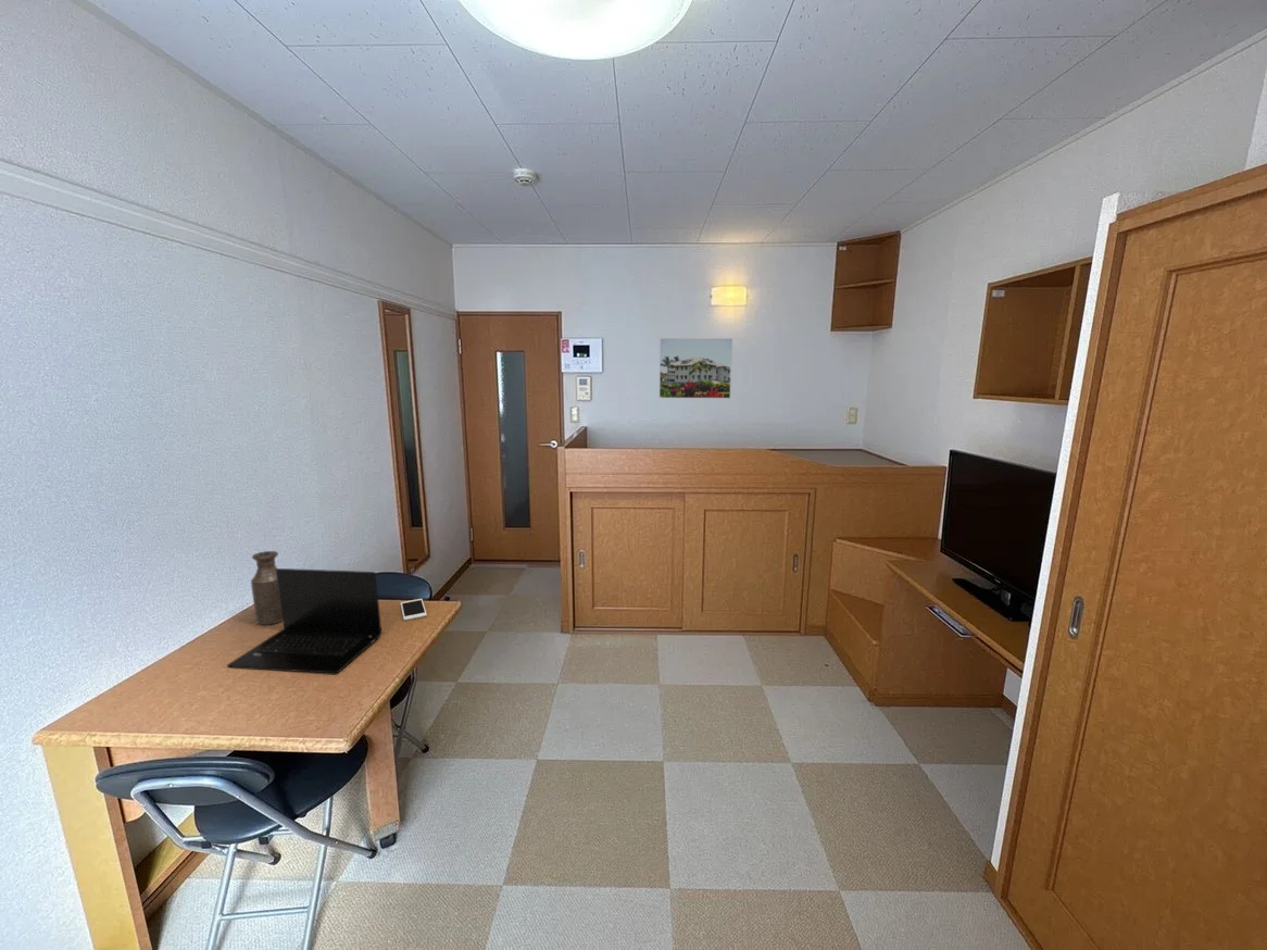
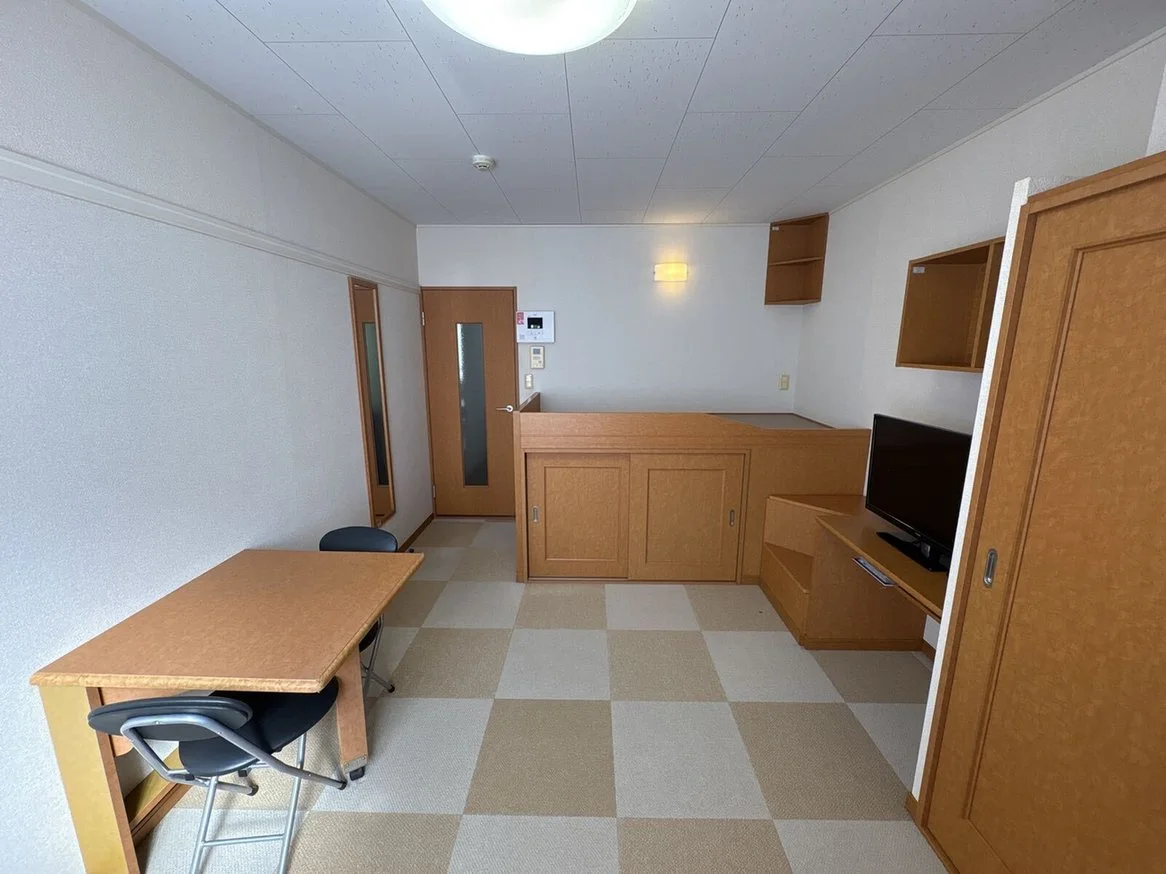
- bottle [250,550,283,626]
- laptop [226,567,382,674]
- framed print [658,337,733,399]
- cell phone [400,598,428,622]
